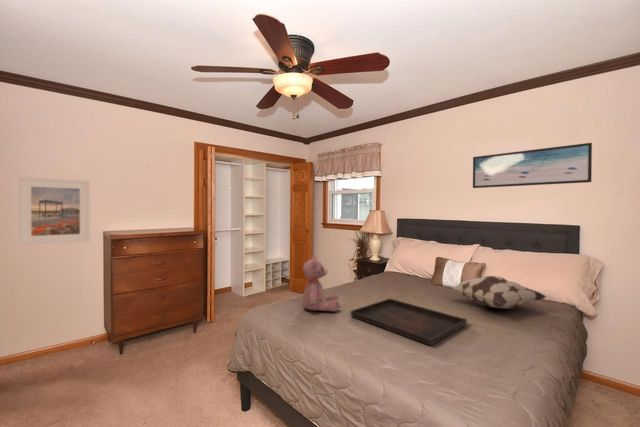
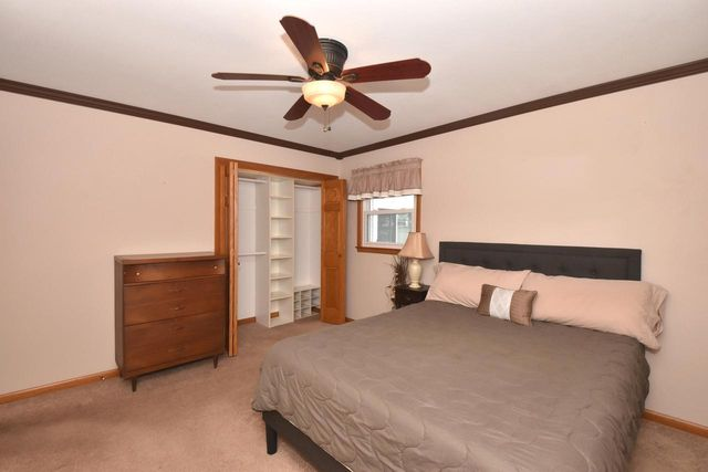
- wall art [472,142,593,189]
- serving tray [349,298,468,347]
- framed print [18,176,91,246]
- teddy bear [302,255,340,313]
- decorative pillow [443,275,547,310]
